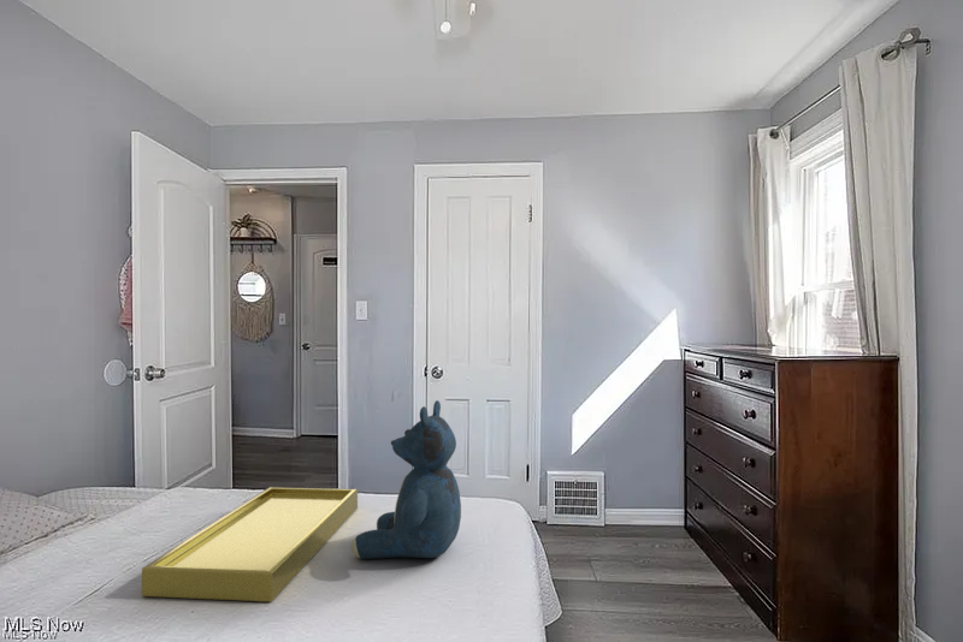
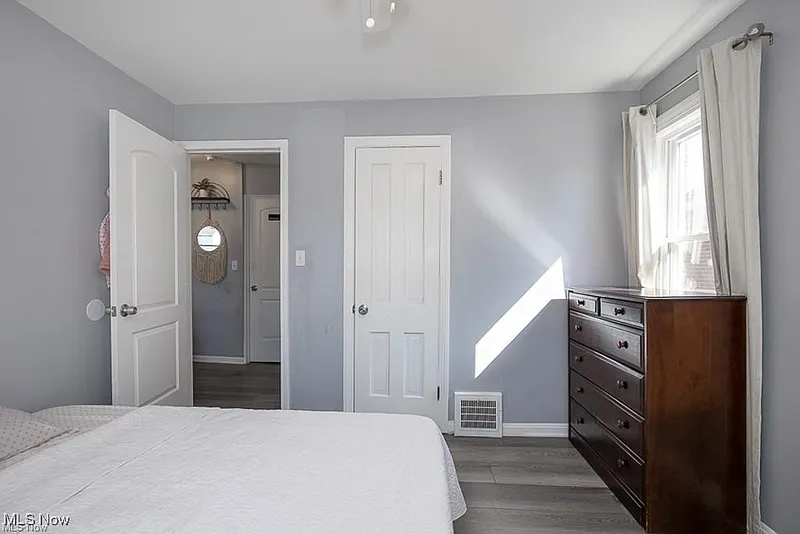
- teddy bear [350,399,462,560]
- tray [141,486,359,604]
